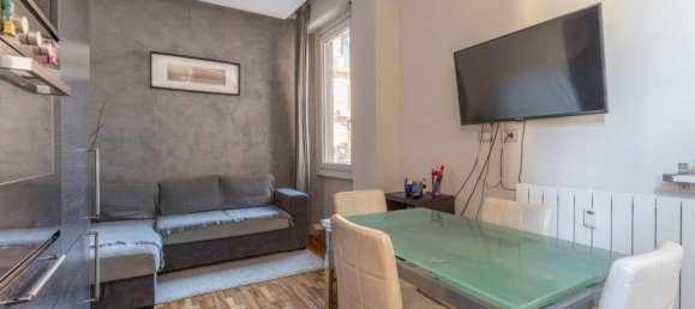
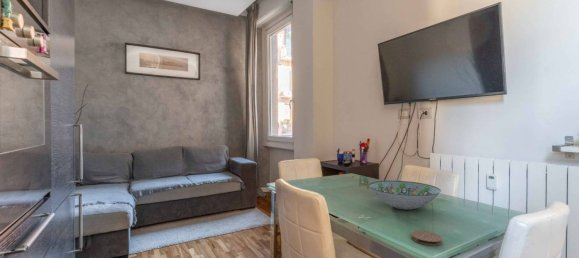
+ decorative bowl [369,180,442,211]
+ coaster [410,229,443,247]
